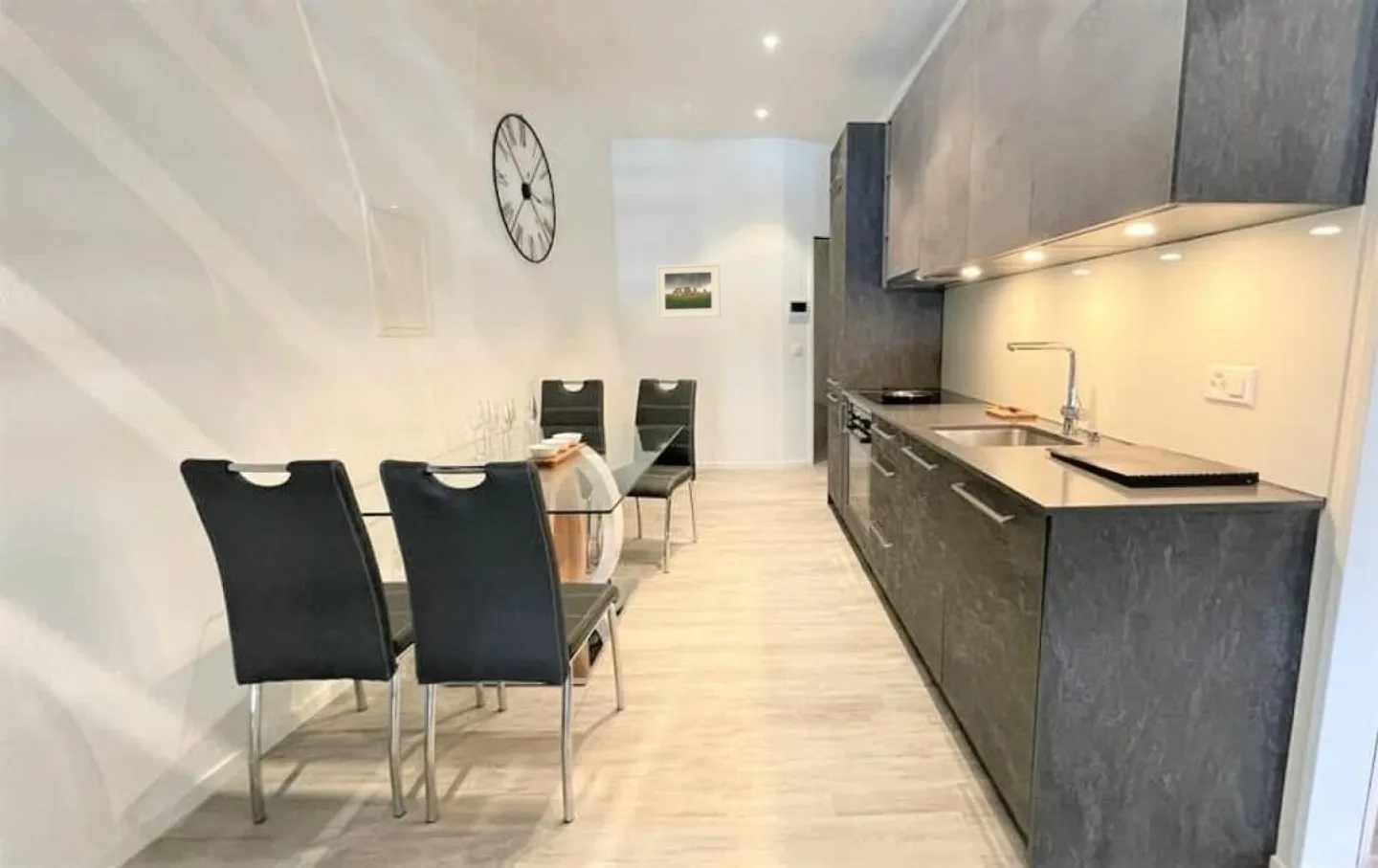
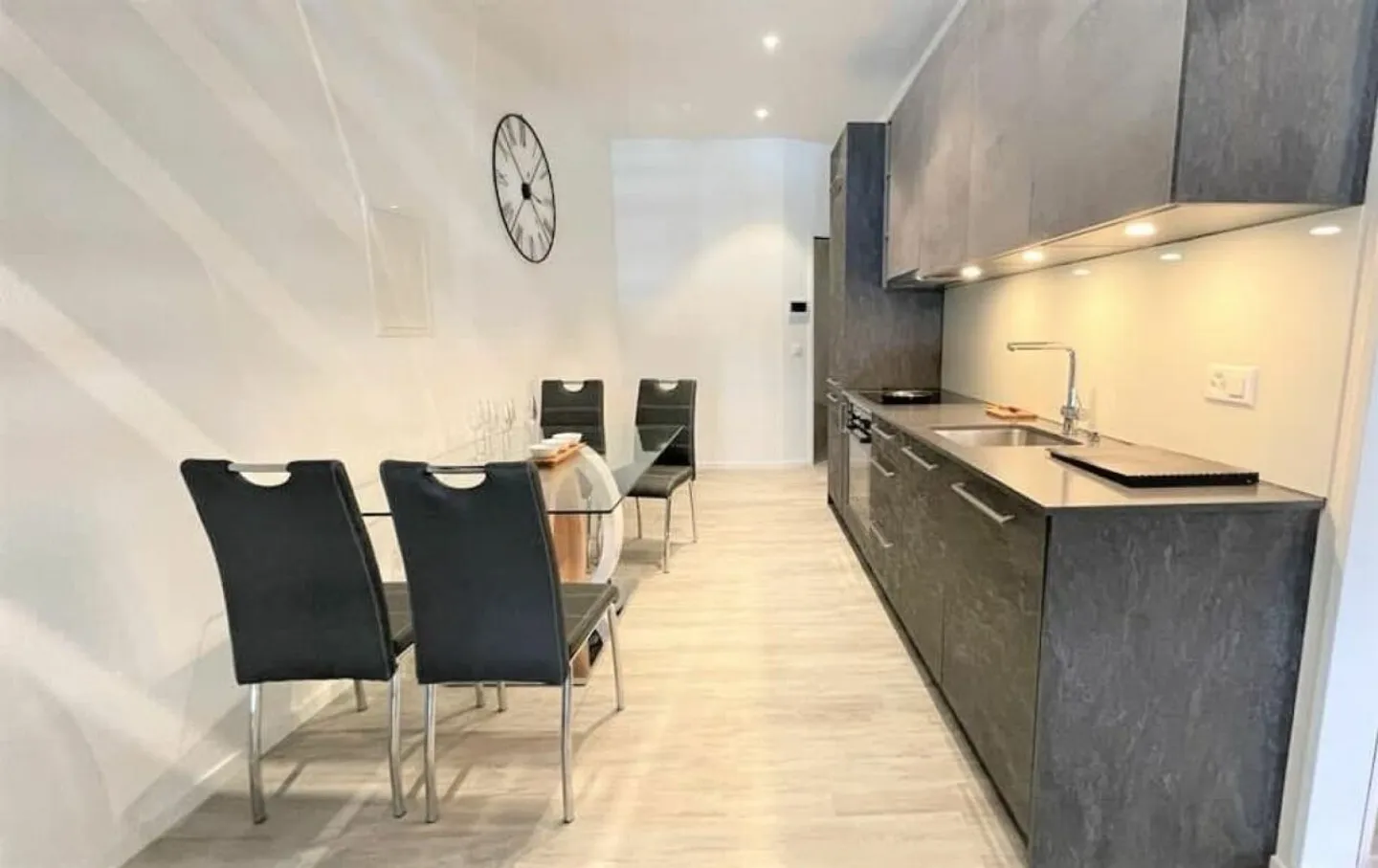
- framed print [656,262,722,319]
